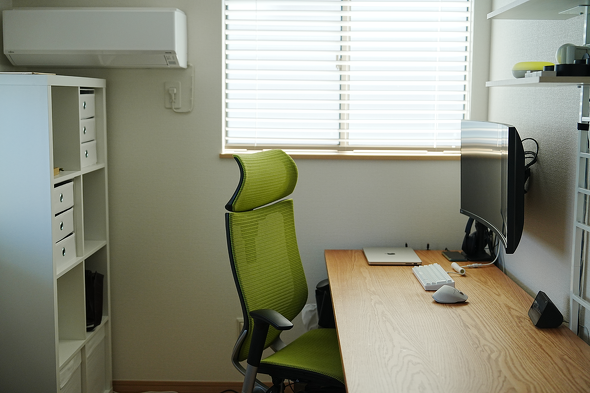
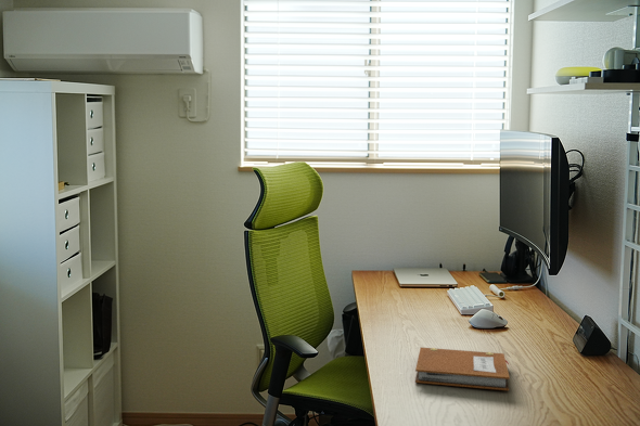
+ notebook [414,346,511,391]
